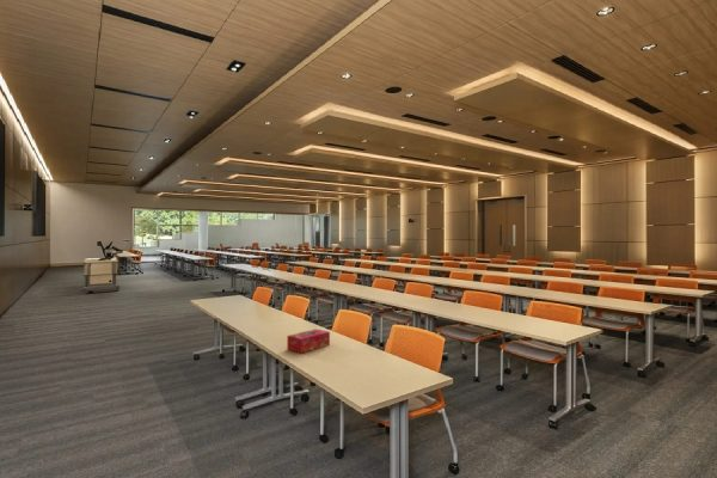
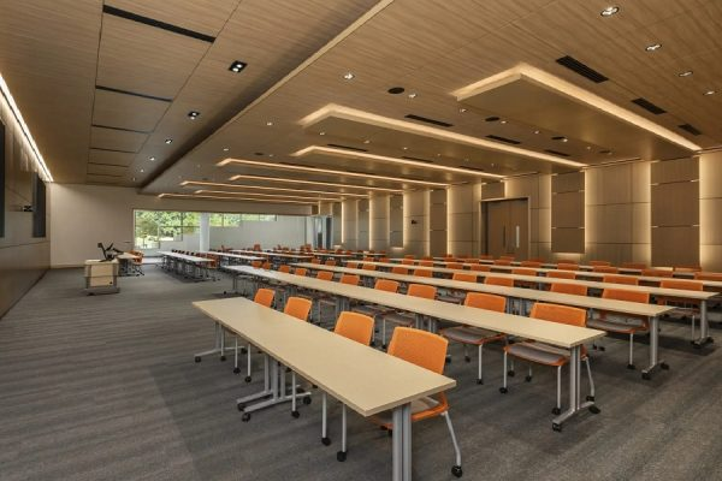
- tissue box [286,327,331,354]
